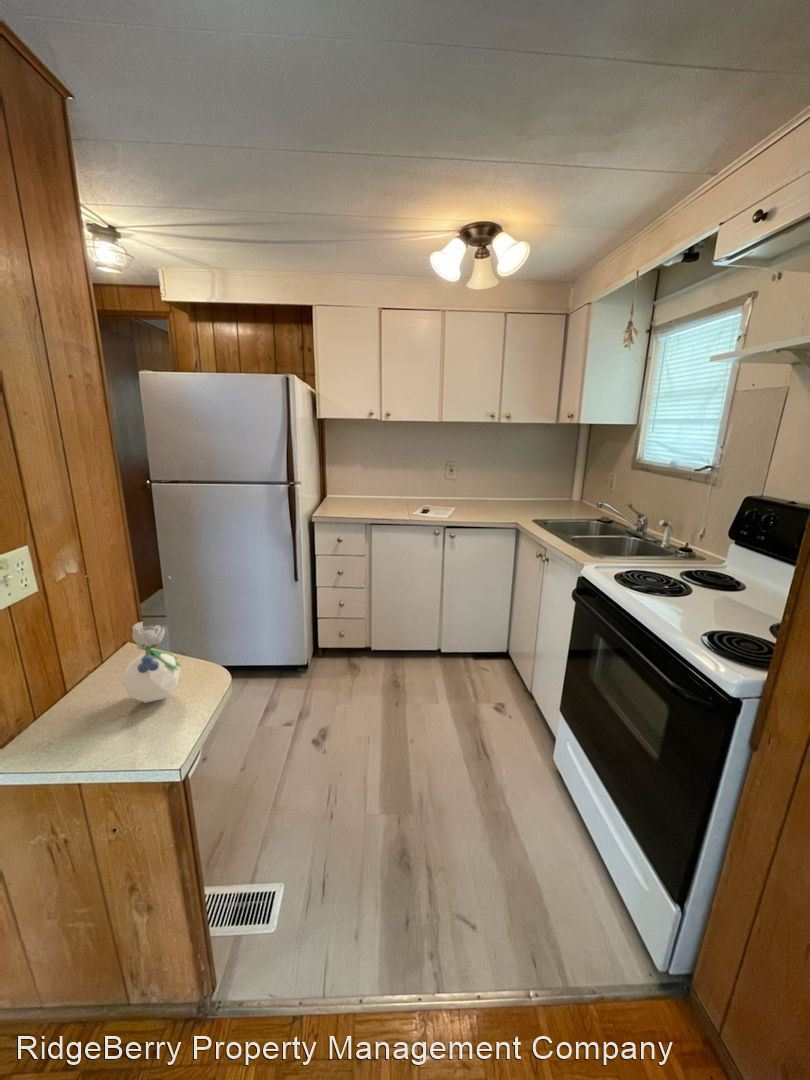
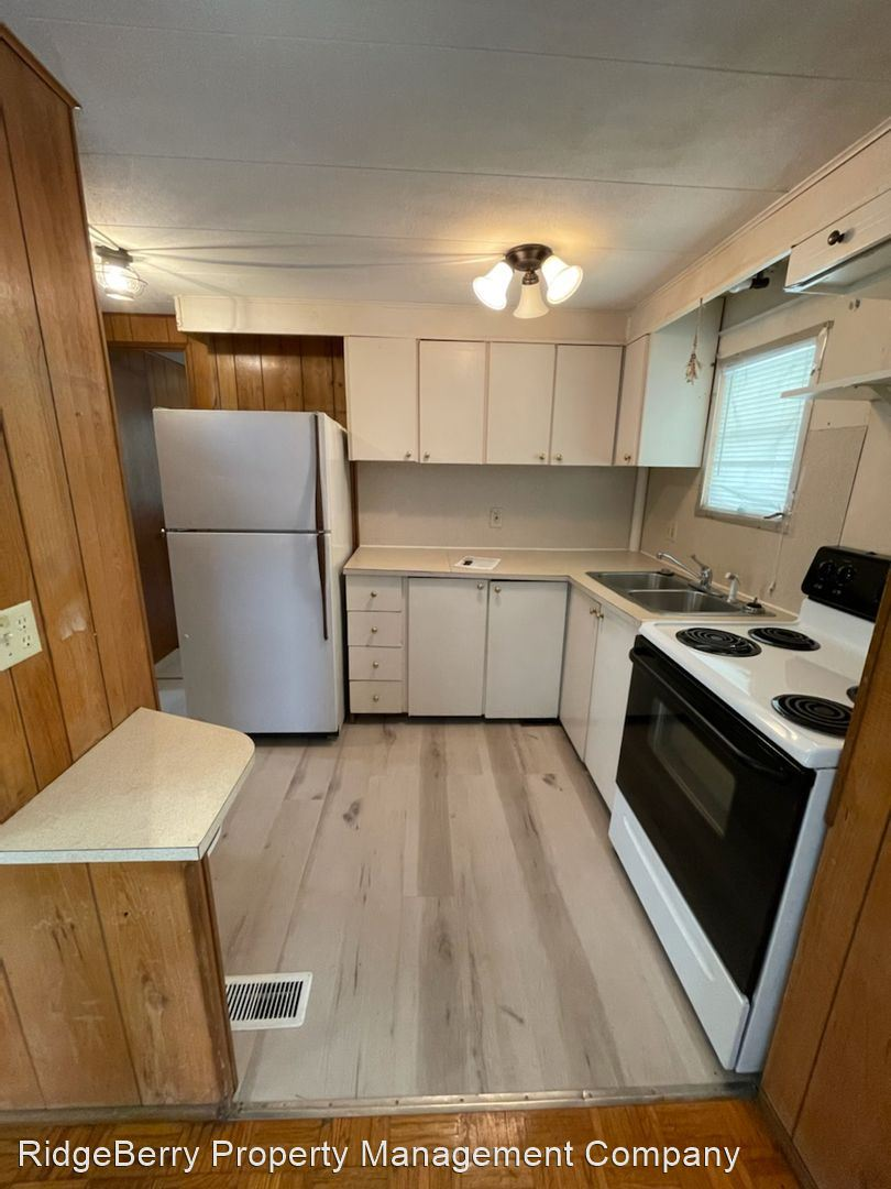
- toy figurine [122,621,182,704]
